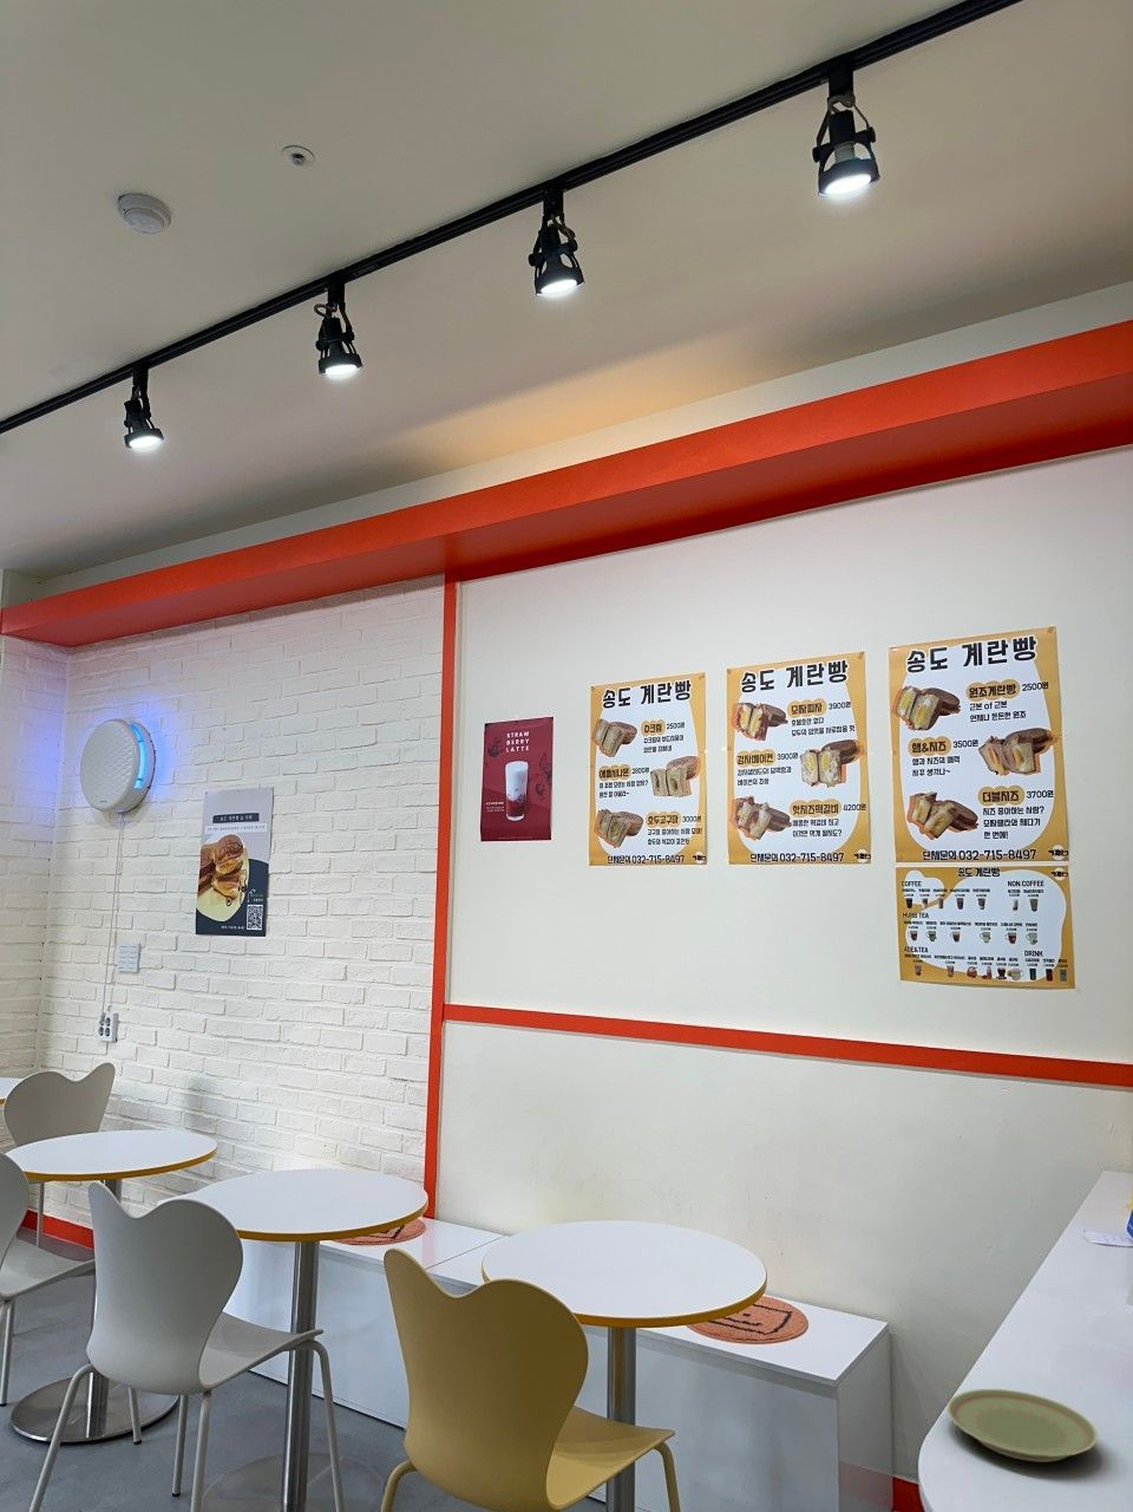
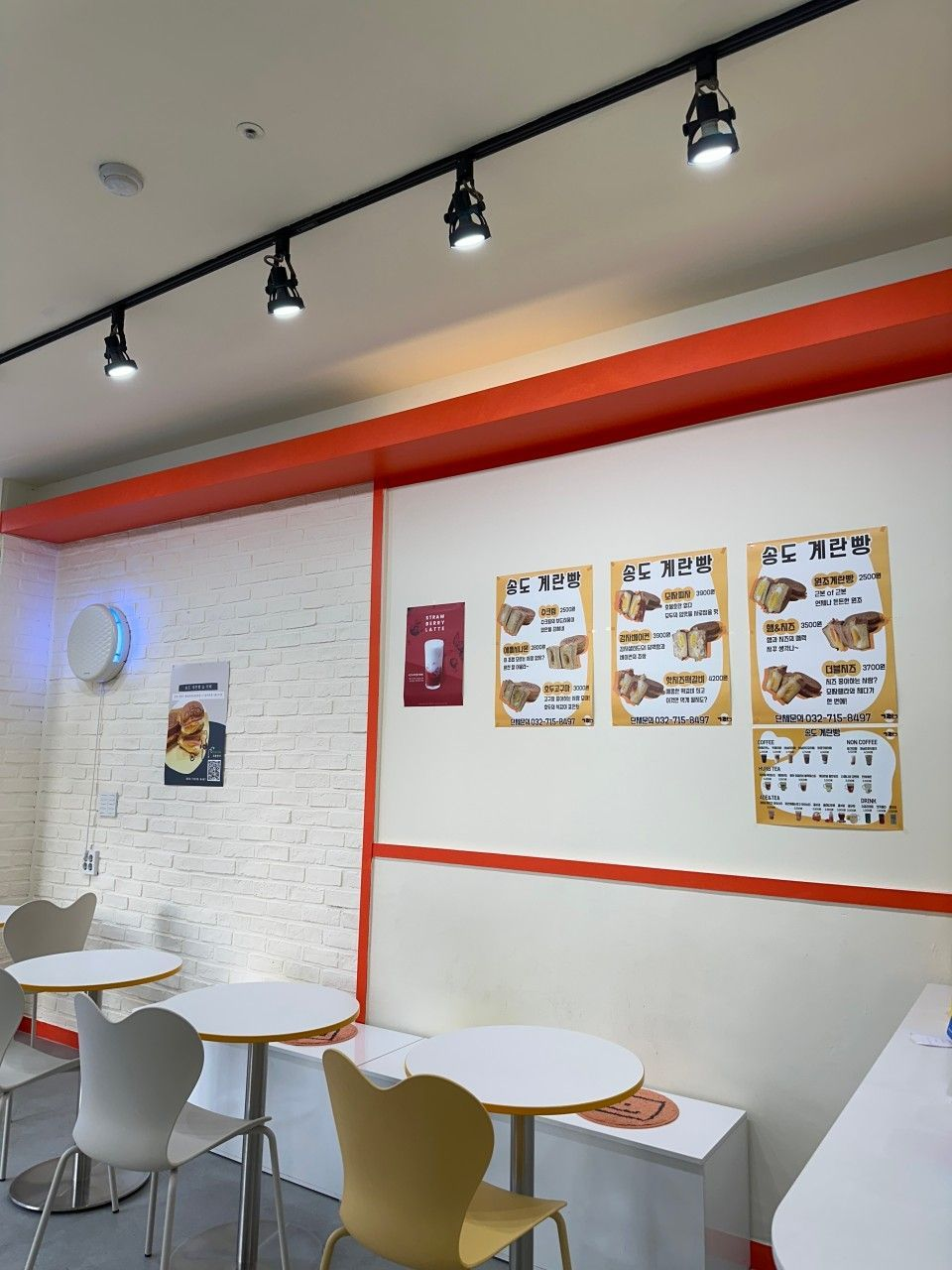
- plate [946,1388,1098,1463]
